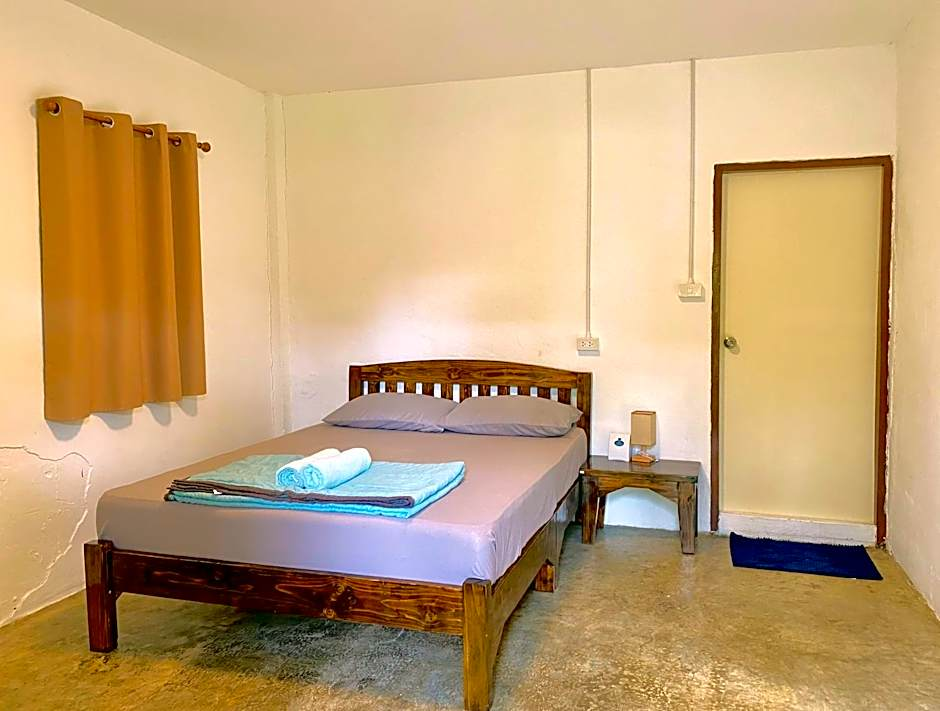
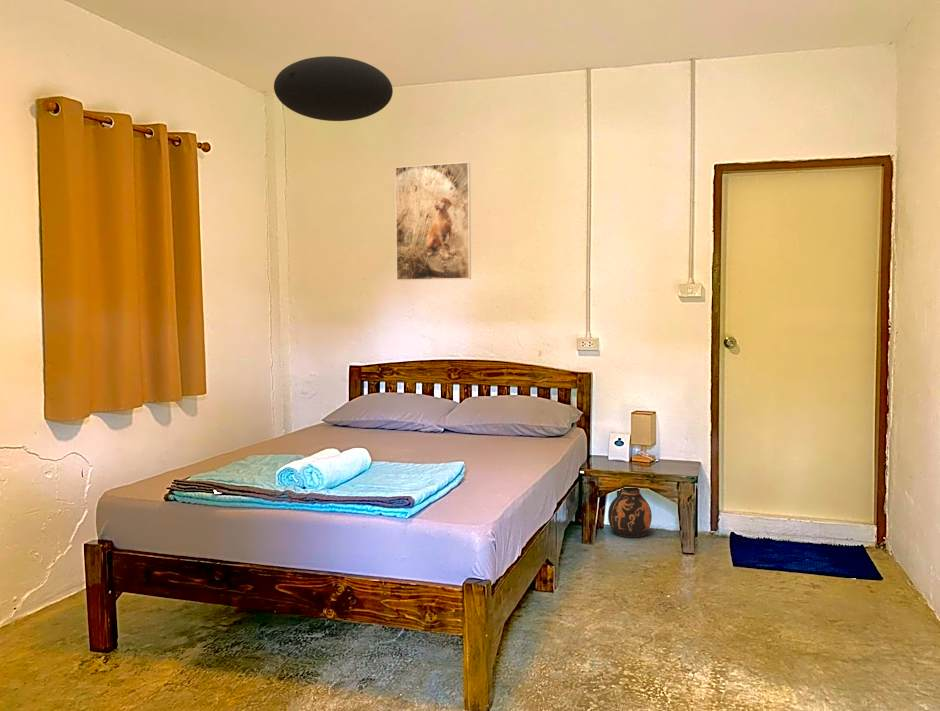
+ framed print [394,161,472,282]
+ ceiling lamp [273,55,394,122]
+ ceramic jug [607,488,653,538]
